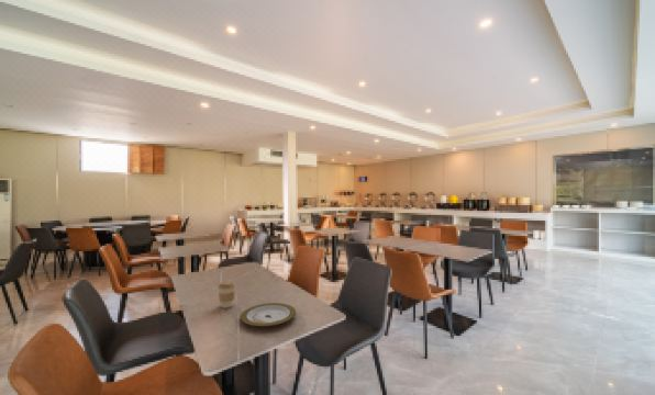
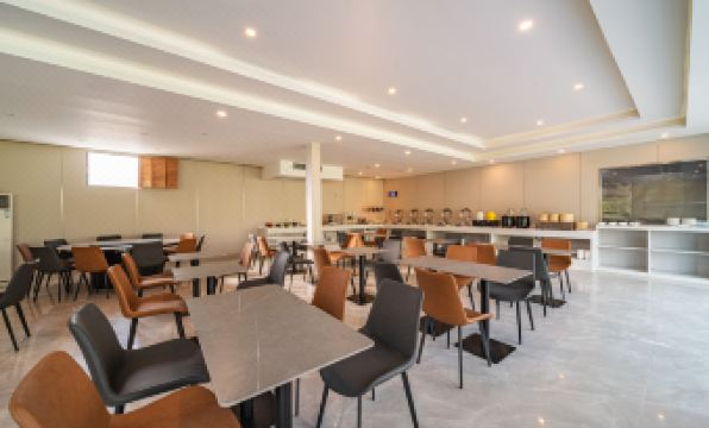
- plate [240,302,297,328]
- coffee cup [217,281,236,309]
